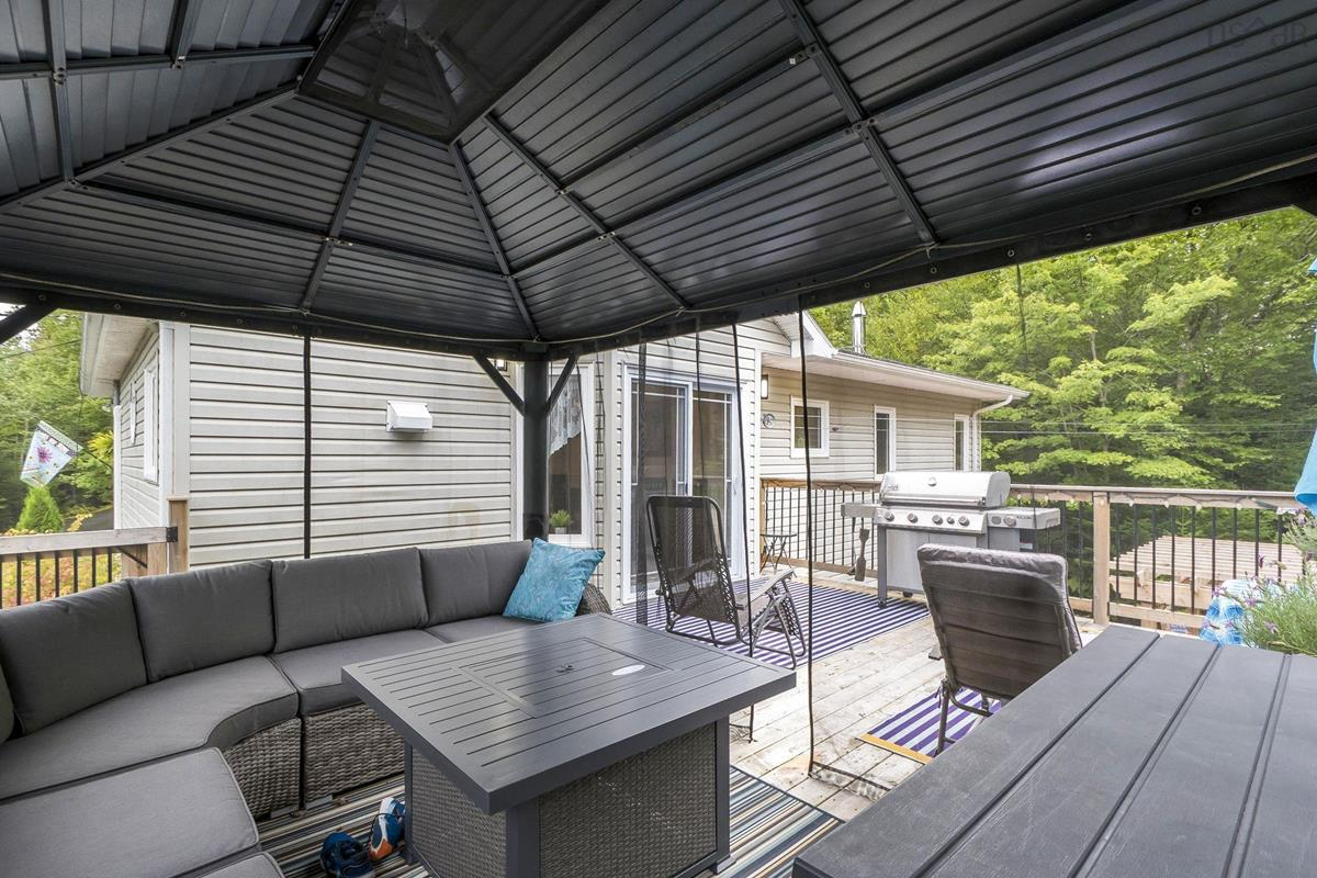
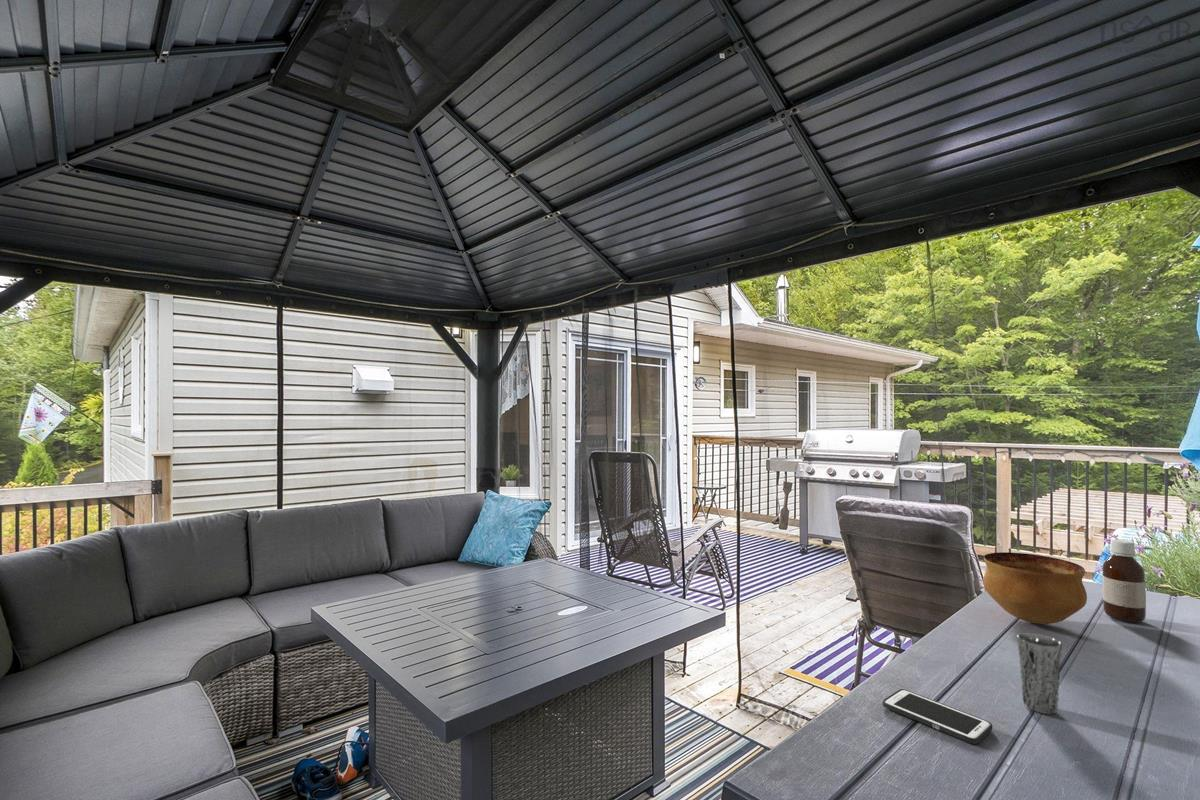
+ cell phone [882,688,993,745]
+ bottle [1101,538,1147,623]
+ bowl [982,551,1088,625]
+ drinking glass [1016,632,1063,715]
